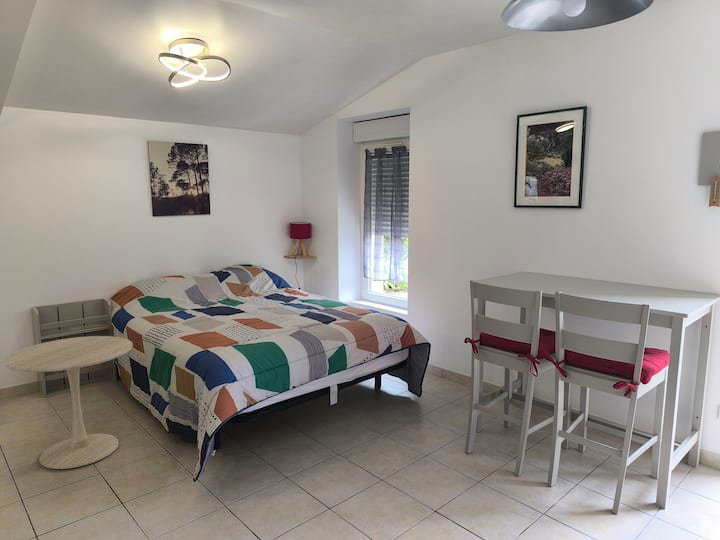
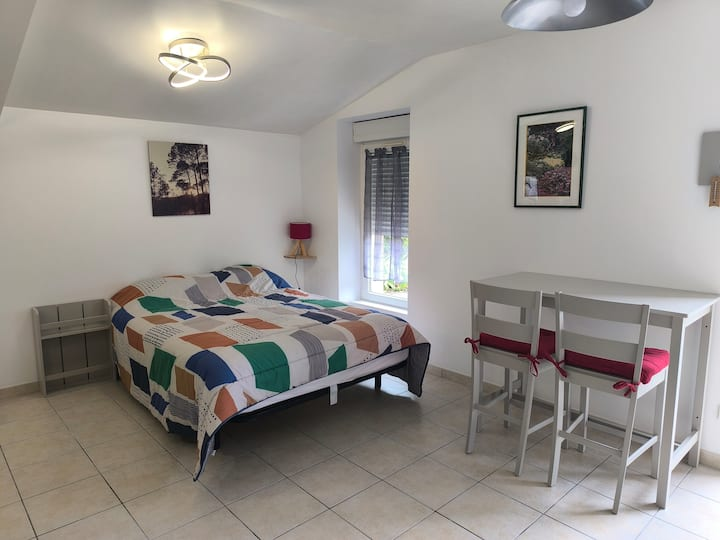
- side table [2,335,134,470]
